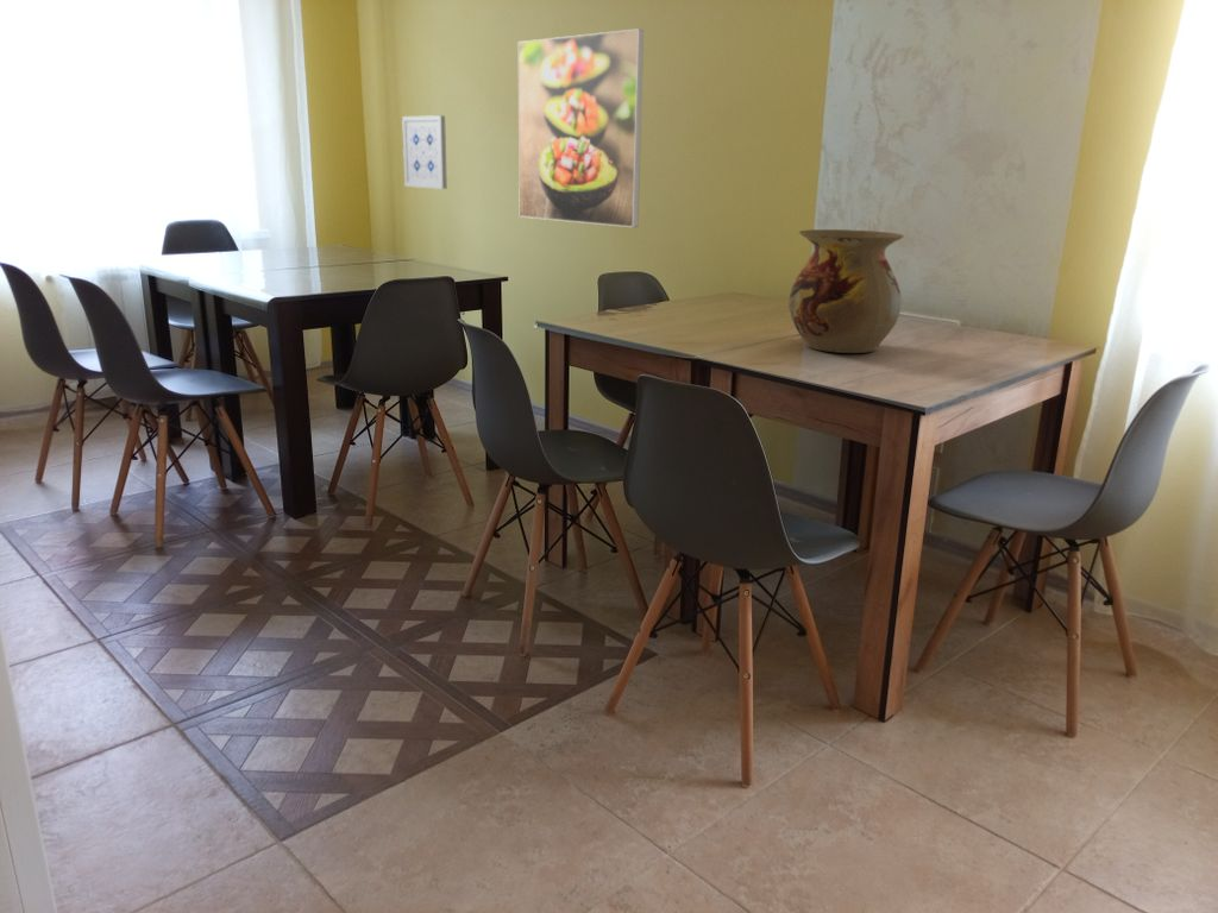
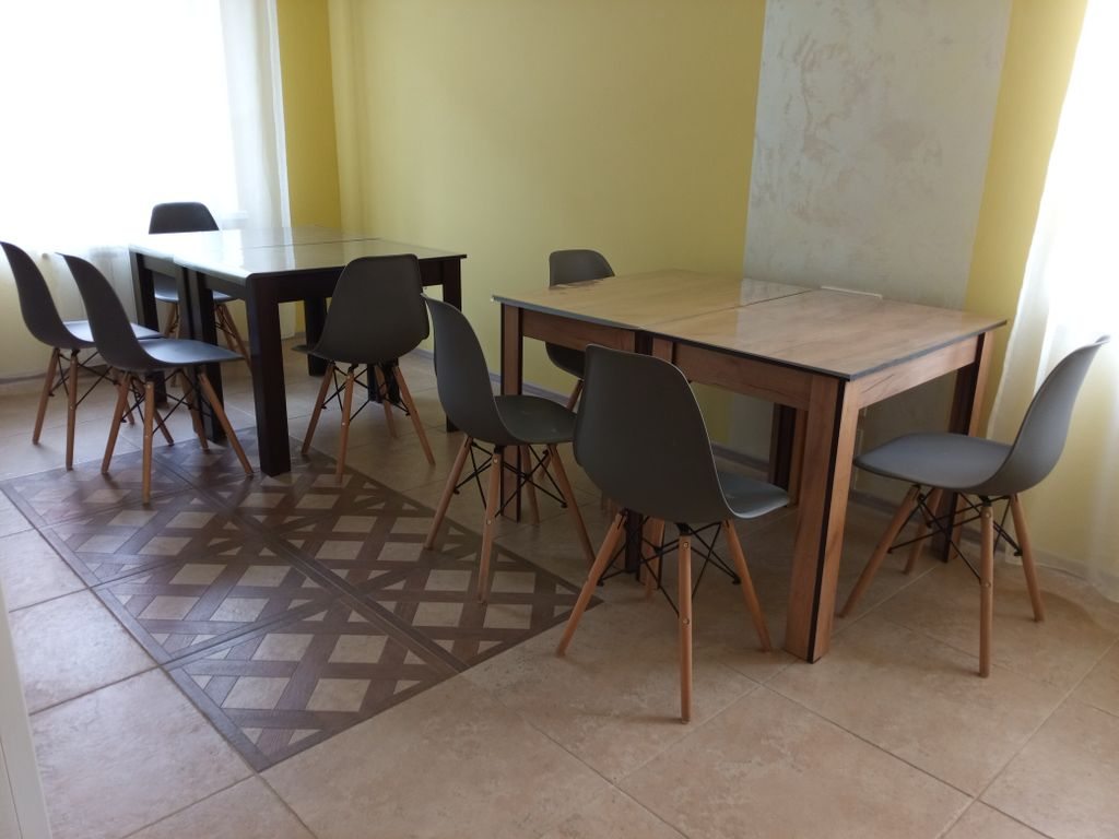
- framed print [517,27,645,228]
- vase [789,228,905,354]
- wall art [401,114,448,190]
